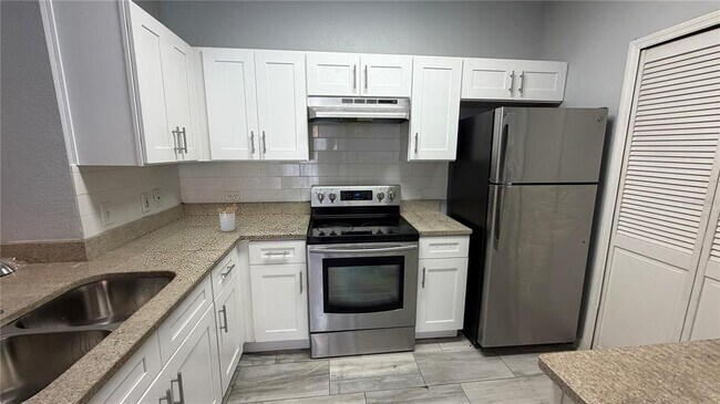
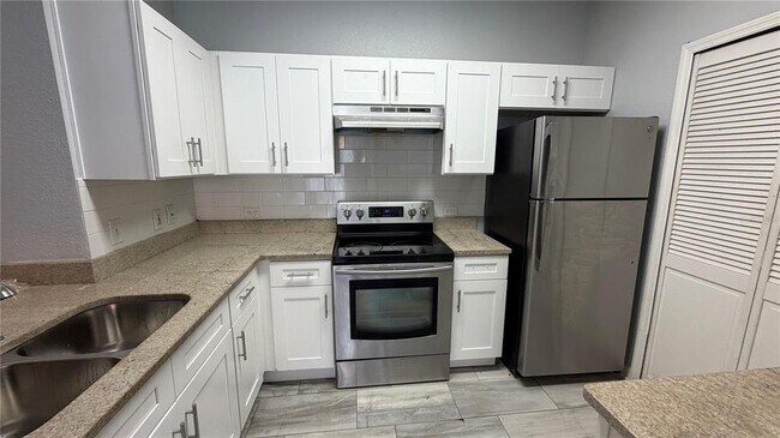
- utensil holder [216,203,239,232]
